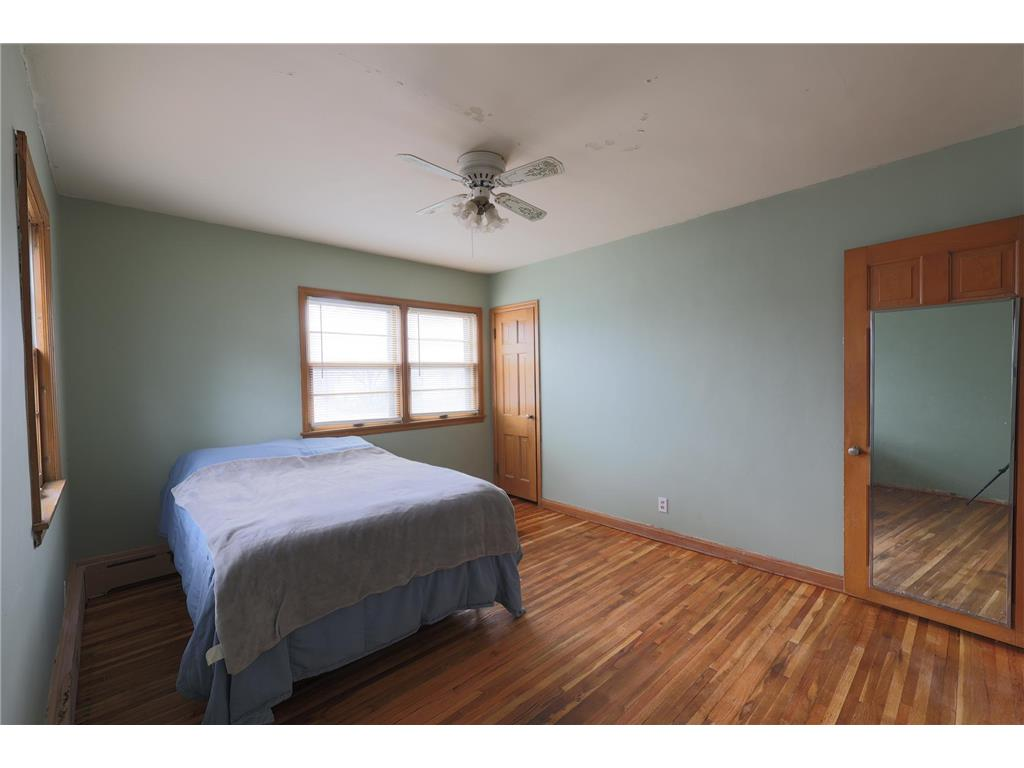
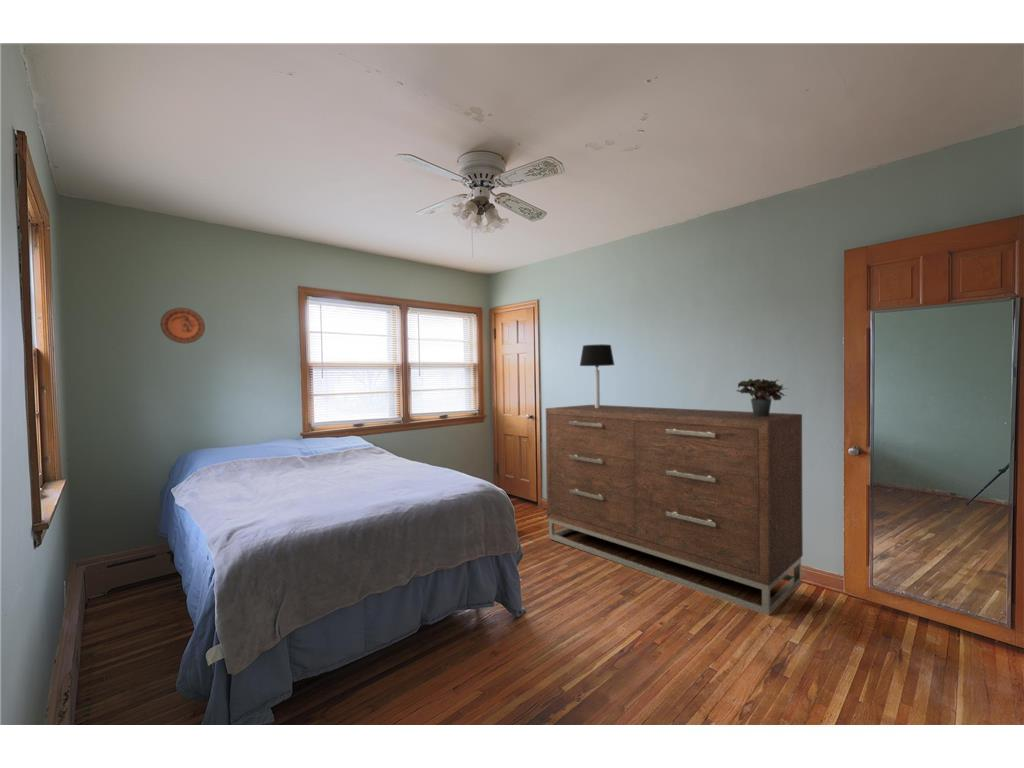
+ table lamp [579,343,615,408]
+ potted plant [735,378,789,417]
+ dresser [545,404,804,617]
+ decorative plate [159,307,206,344]
